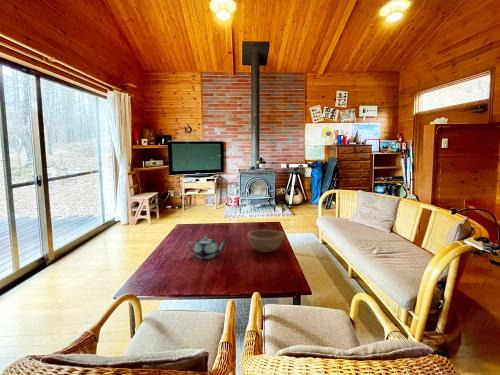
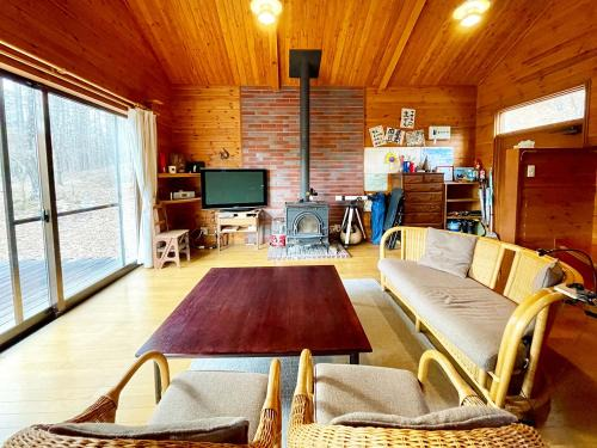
- teapot [186,236,228,260]
- bowl [246,229,285,254]
